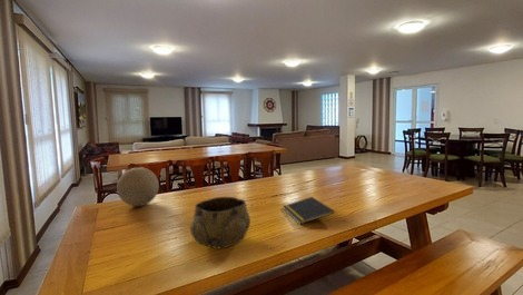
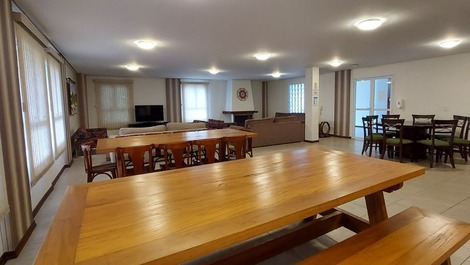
- decorative bowl [189,196,251,249]
- decorative orb [116,166,160,207]
- notepad [282,196,335,225]
